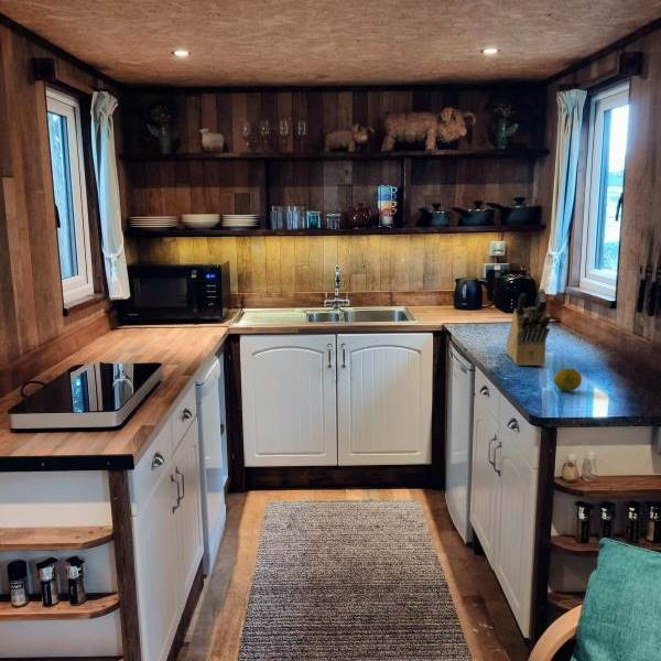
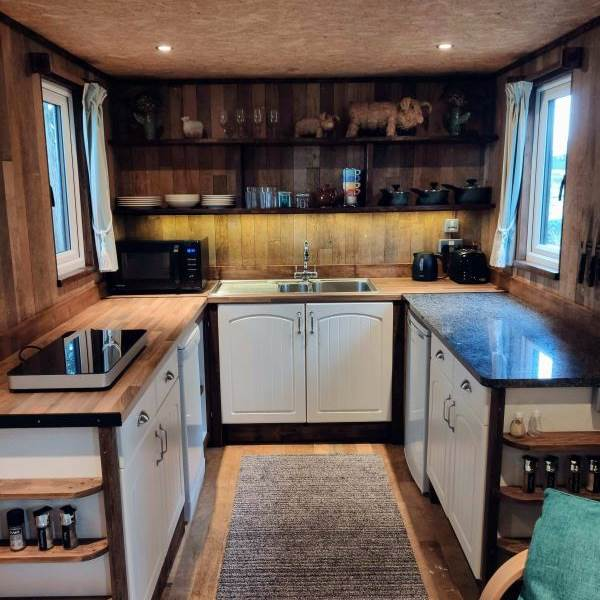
- knife block [505,288,552,367]
- fruit [553,367,583,392]
